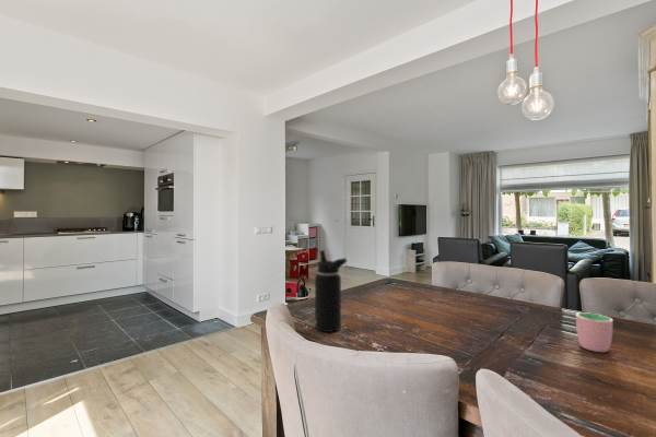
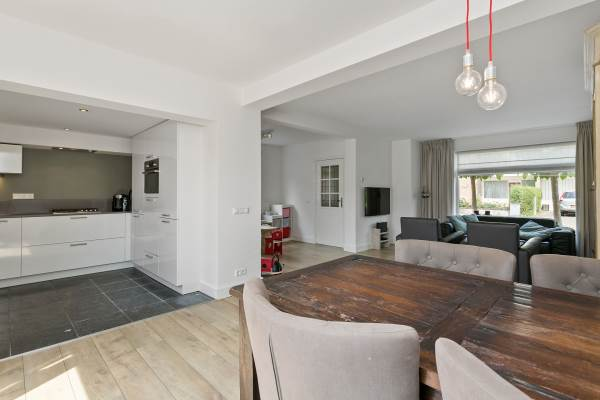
- water bottle [314,249,349,333]
- cup [575,311,613,353]
